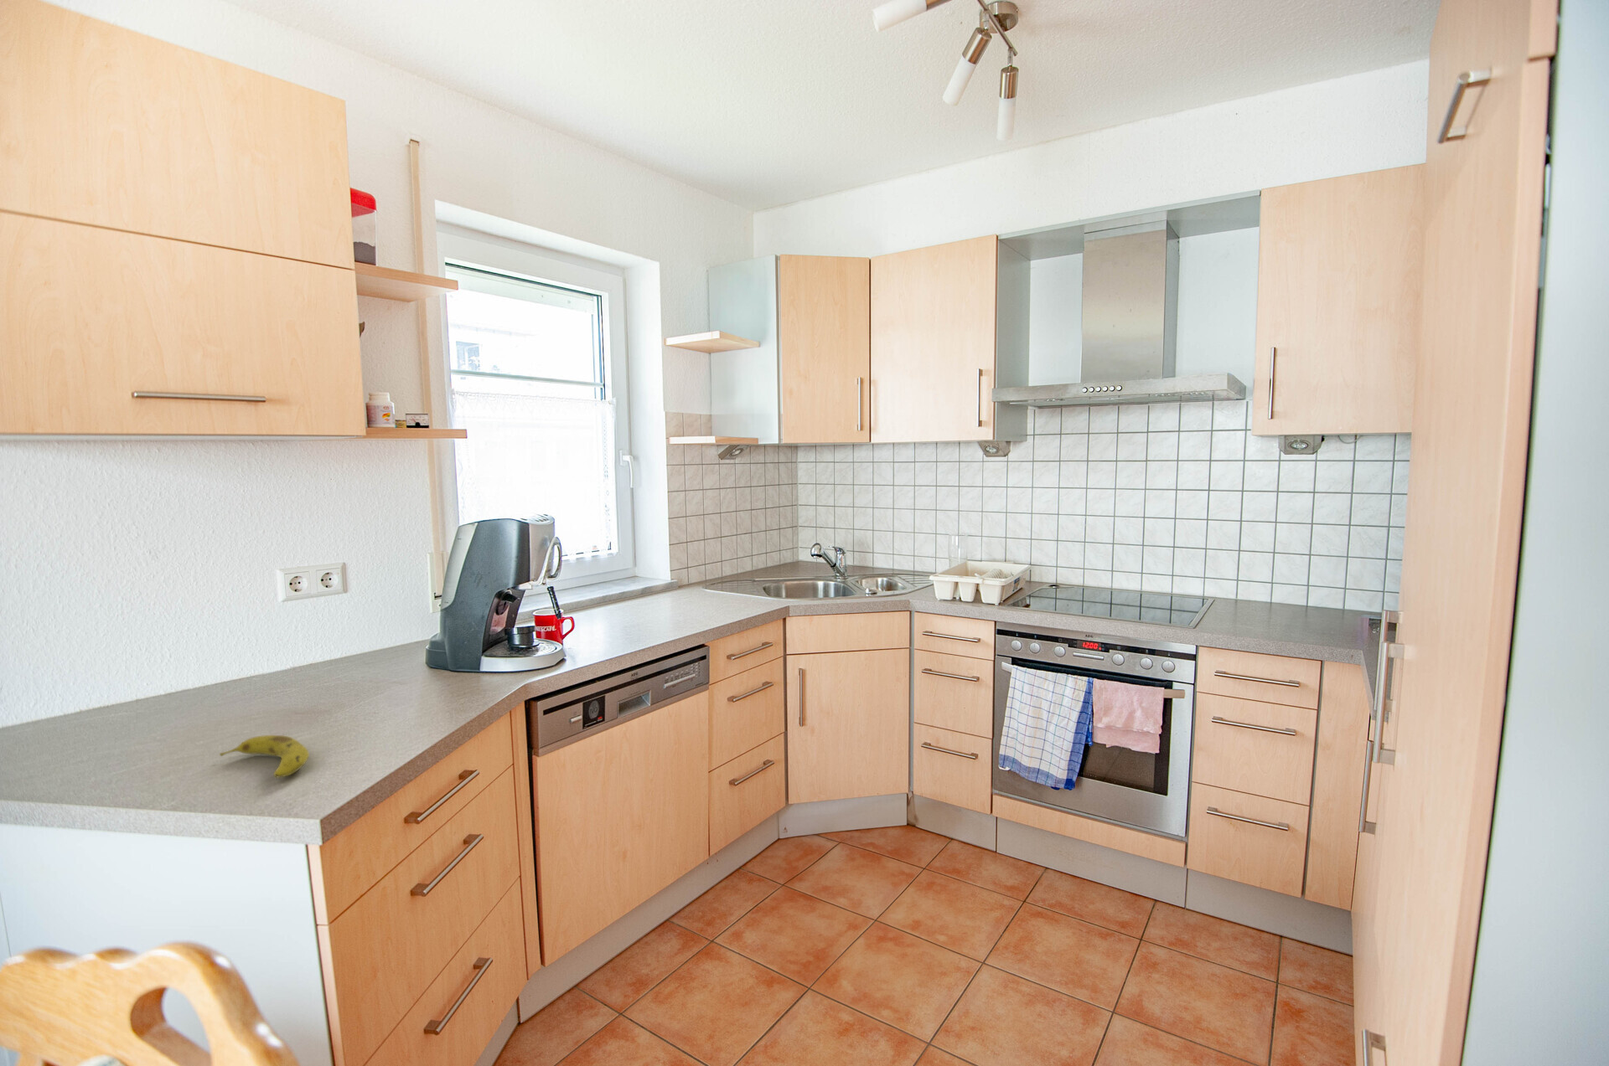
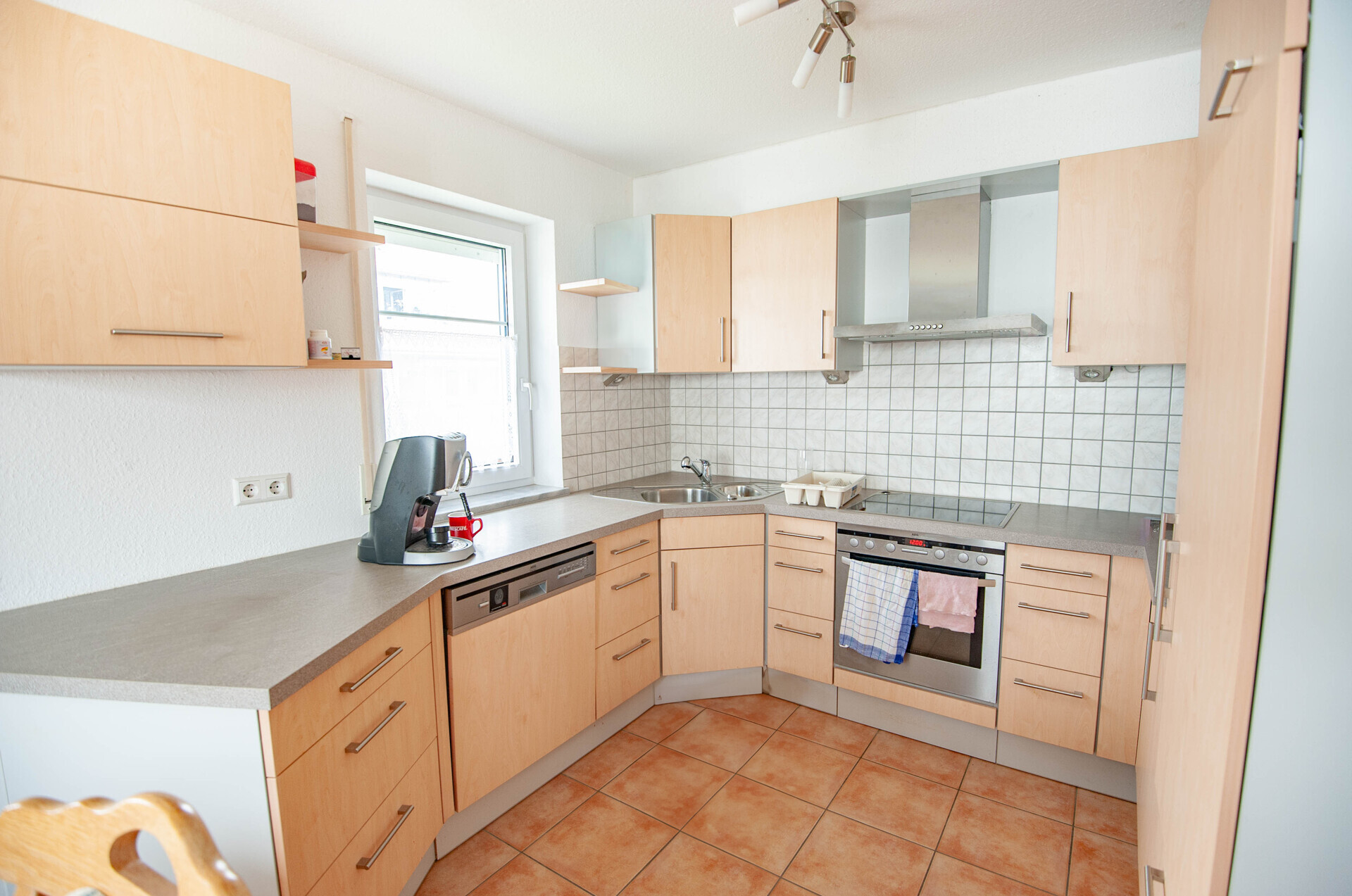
- fruit [219,734,311,779]
